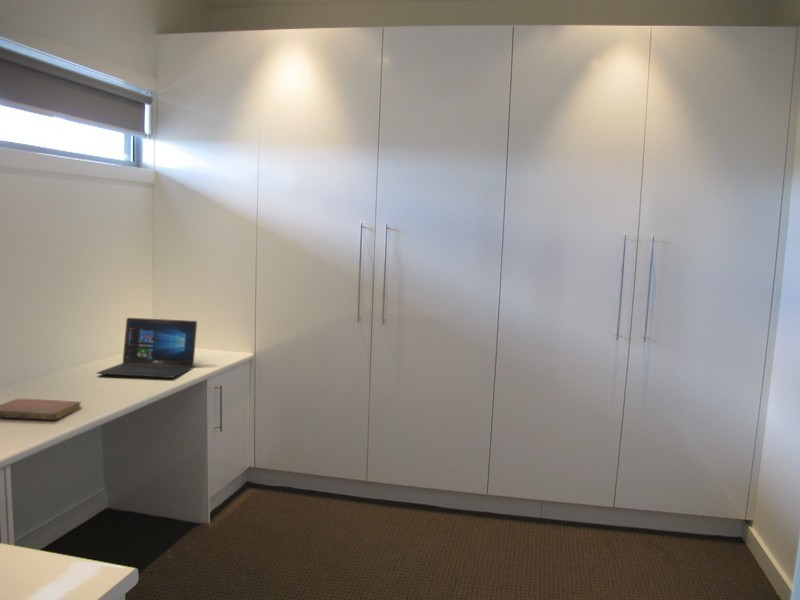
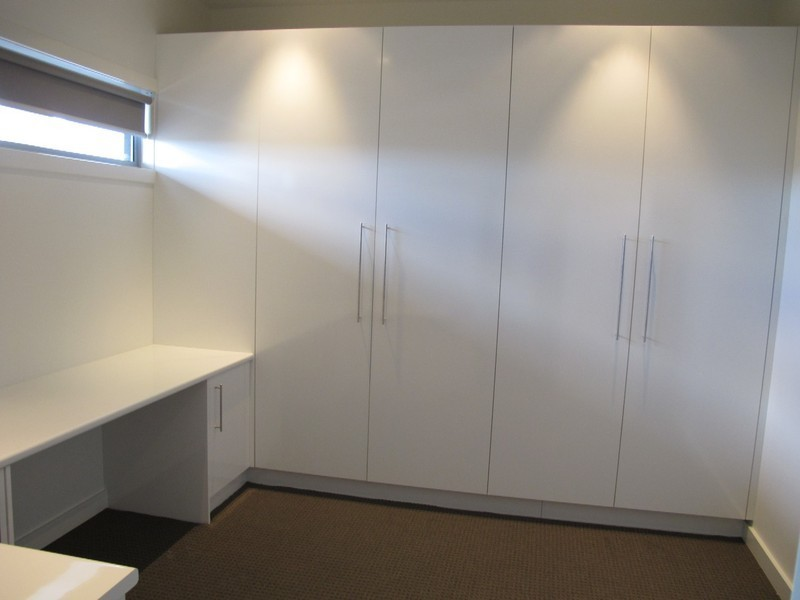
- laptop [96,317,198,379]
- notebook [0,398,82,421]
